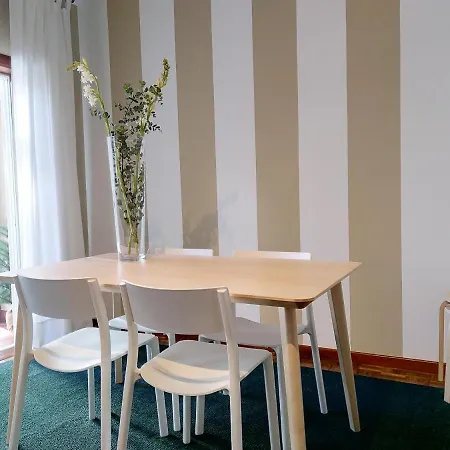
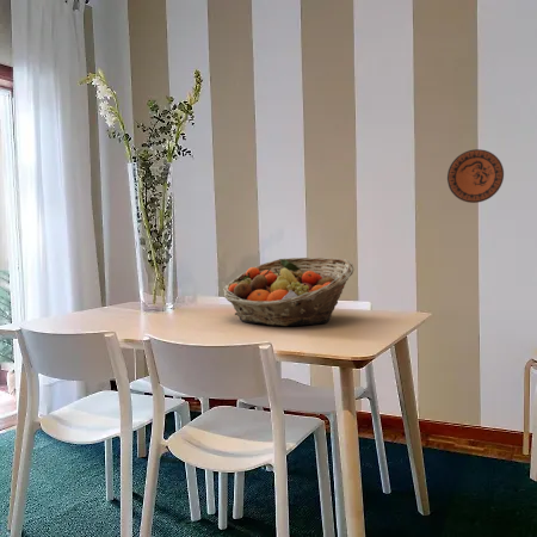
+ decorative plate [446,148,505,204]
+ fruit basket [222,257,356,327]
